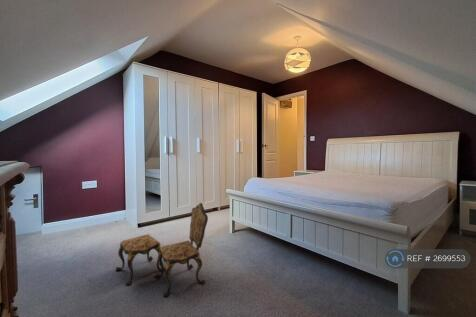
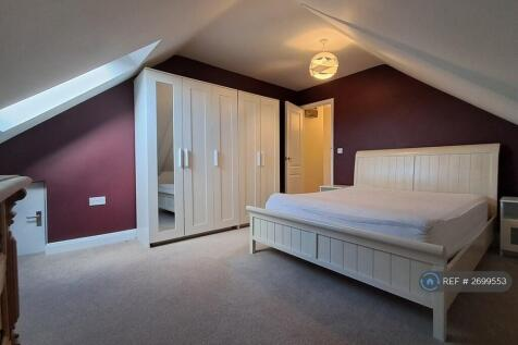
- armchair [115,202,209,298]
